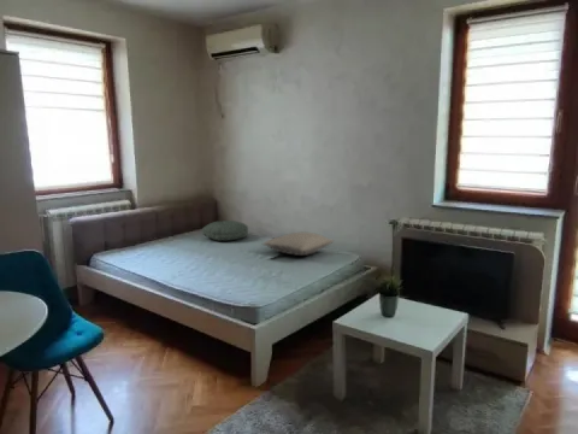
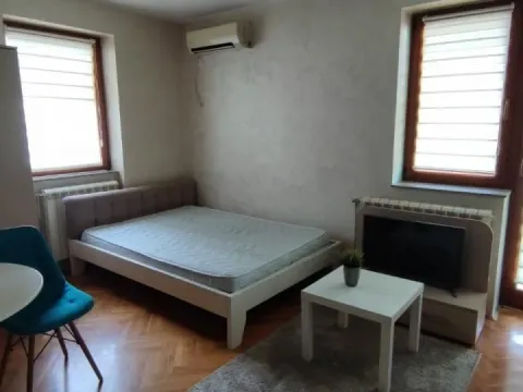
- pillow [201,219,249,242]
- pillow [261,231,335,257]
